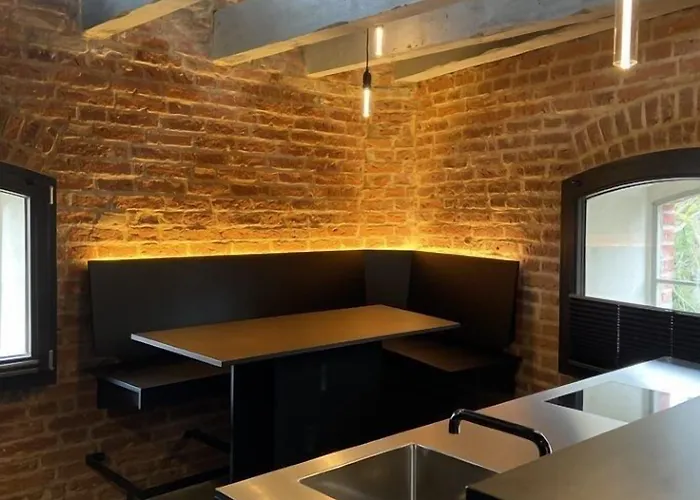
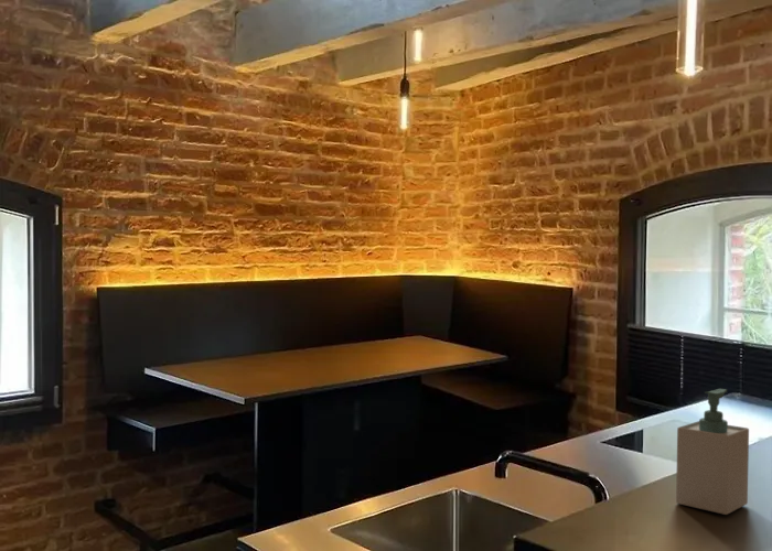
+ soap bottle [675,388,750,516]
